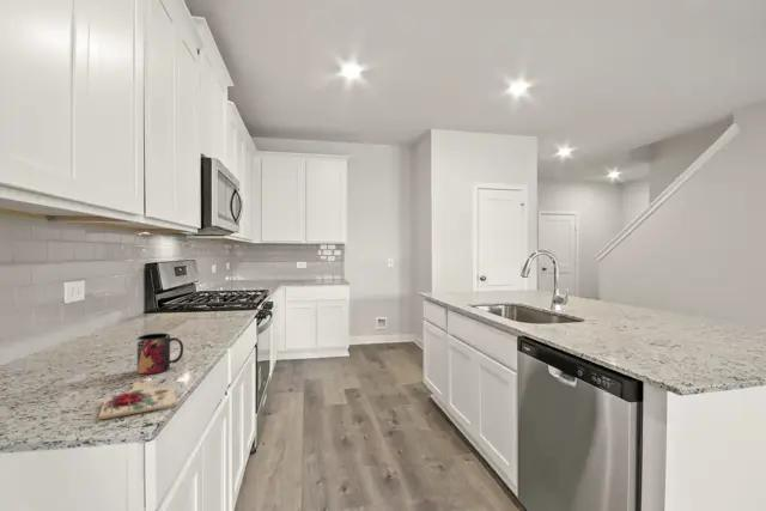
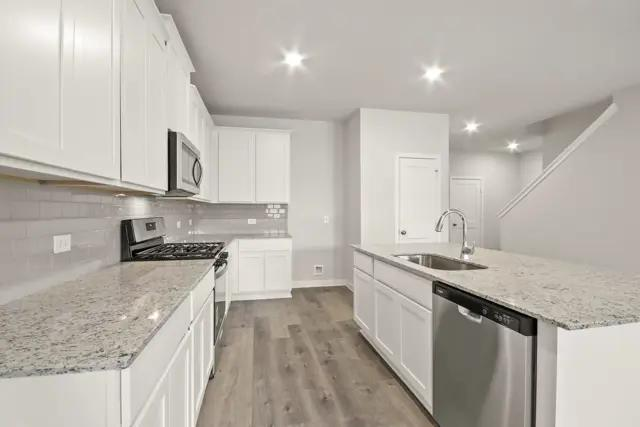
- mug [136,331,184,376]
- cutting board [98,379,177,420]
